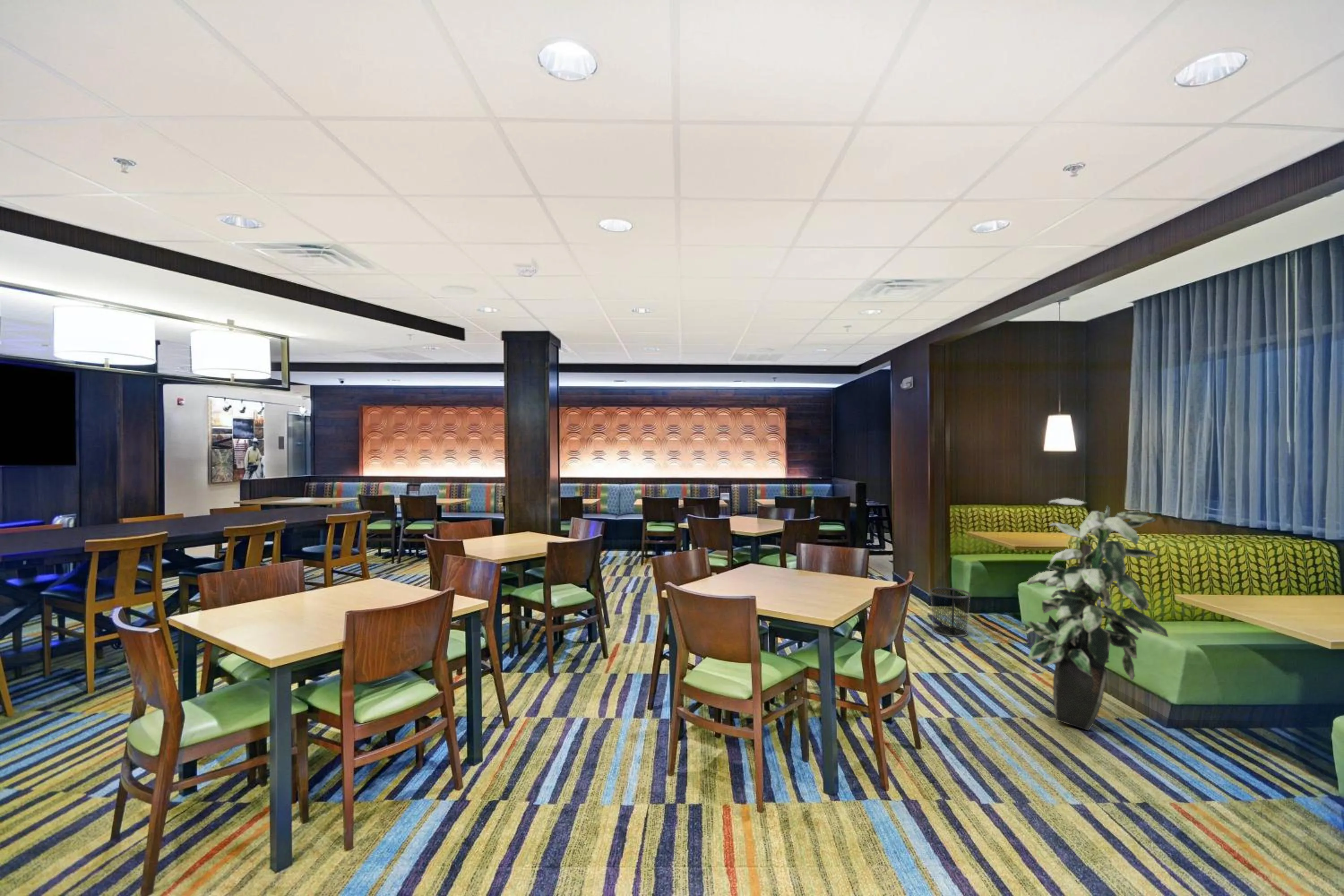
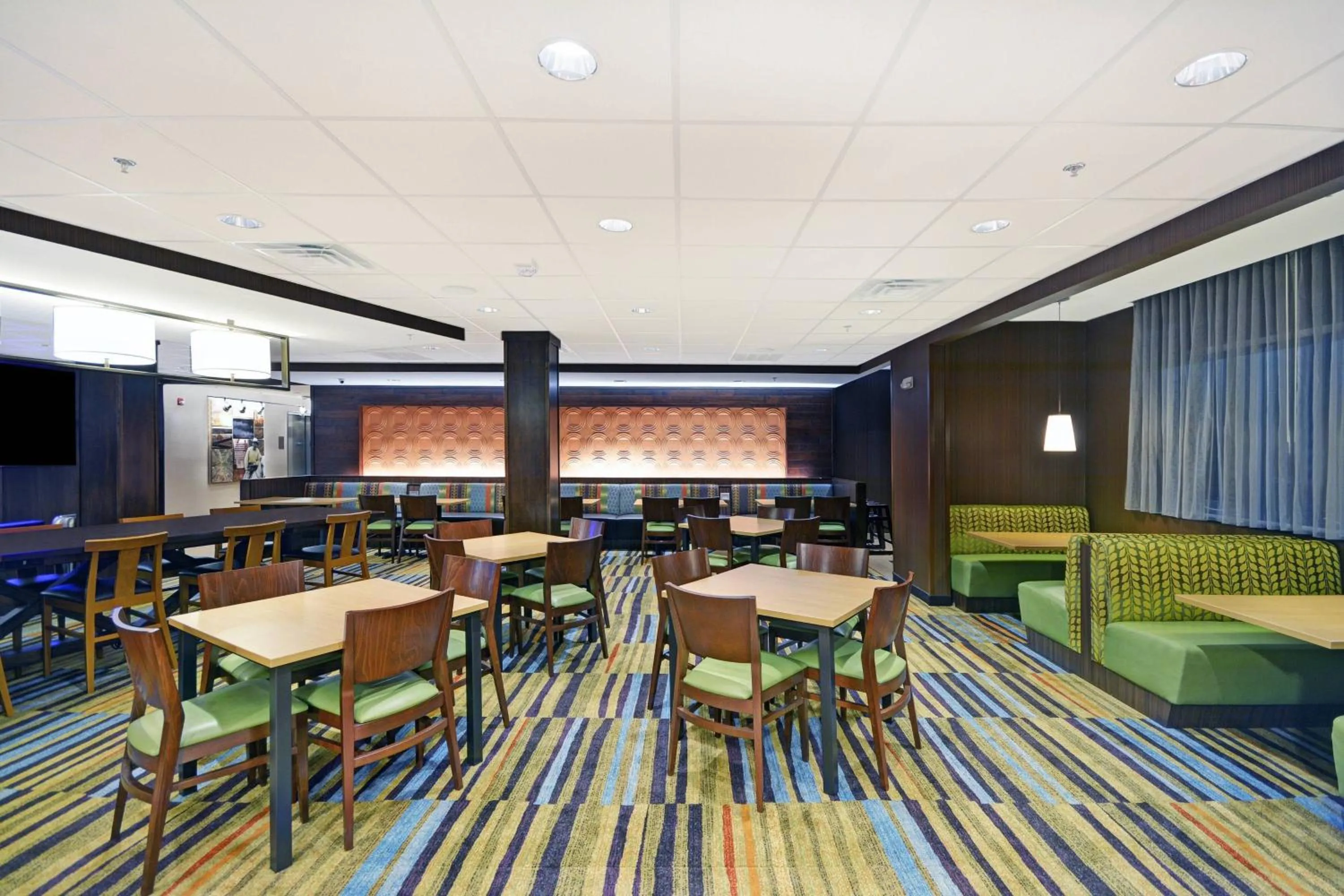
- waste bin [929,587,972,638]
- indoor plant [1025,498,1169,731]
